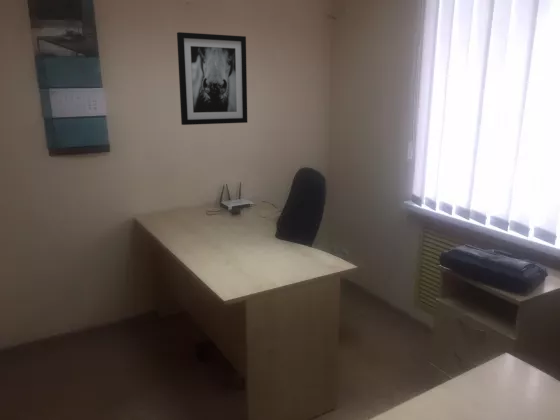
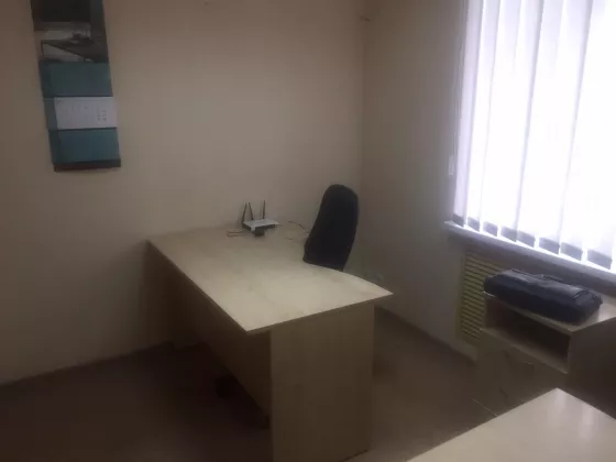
- wall art [176,31,248,126]
